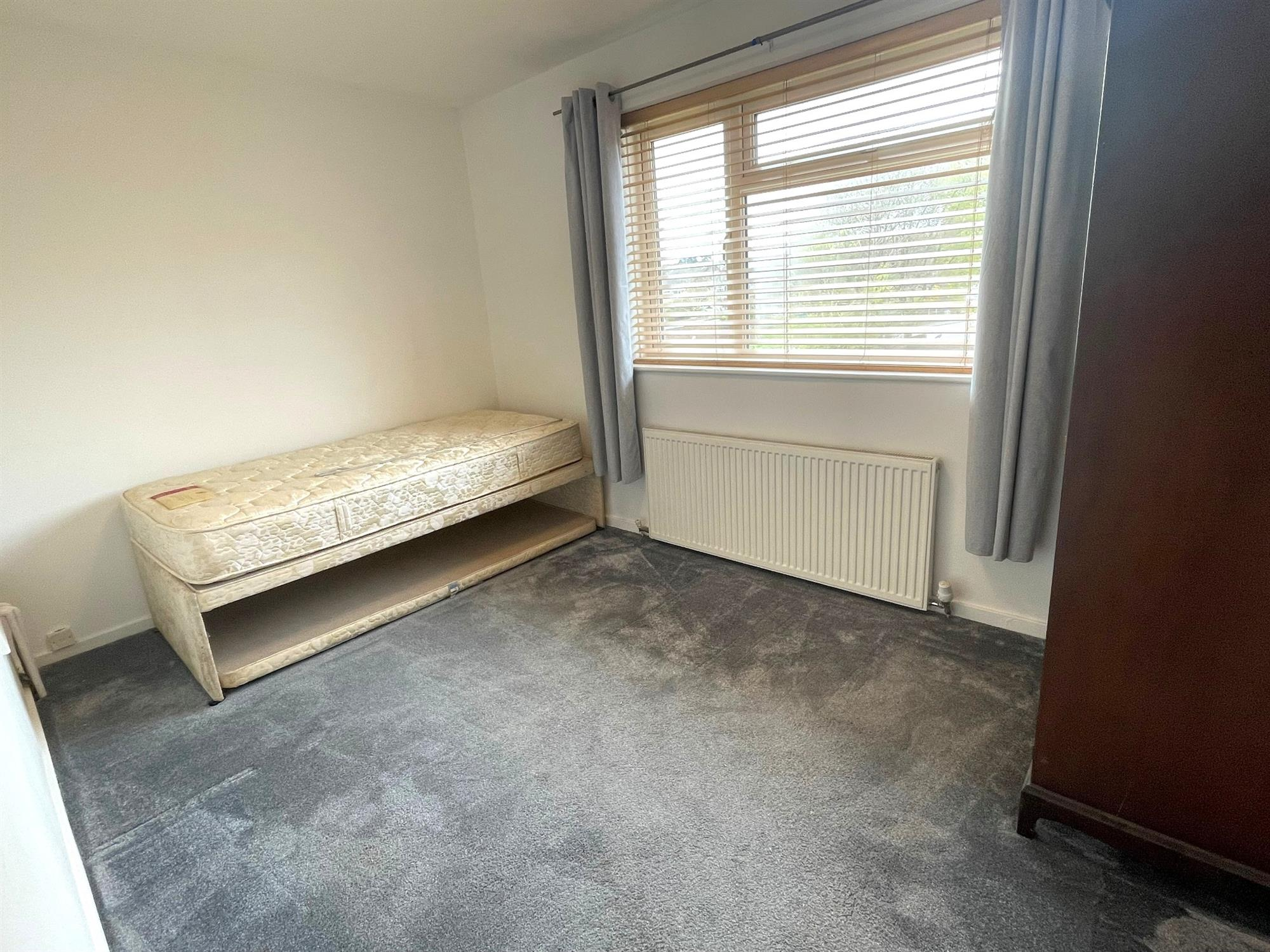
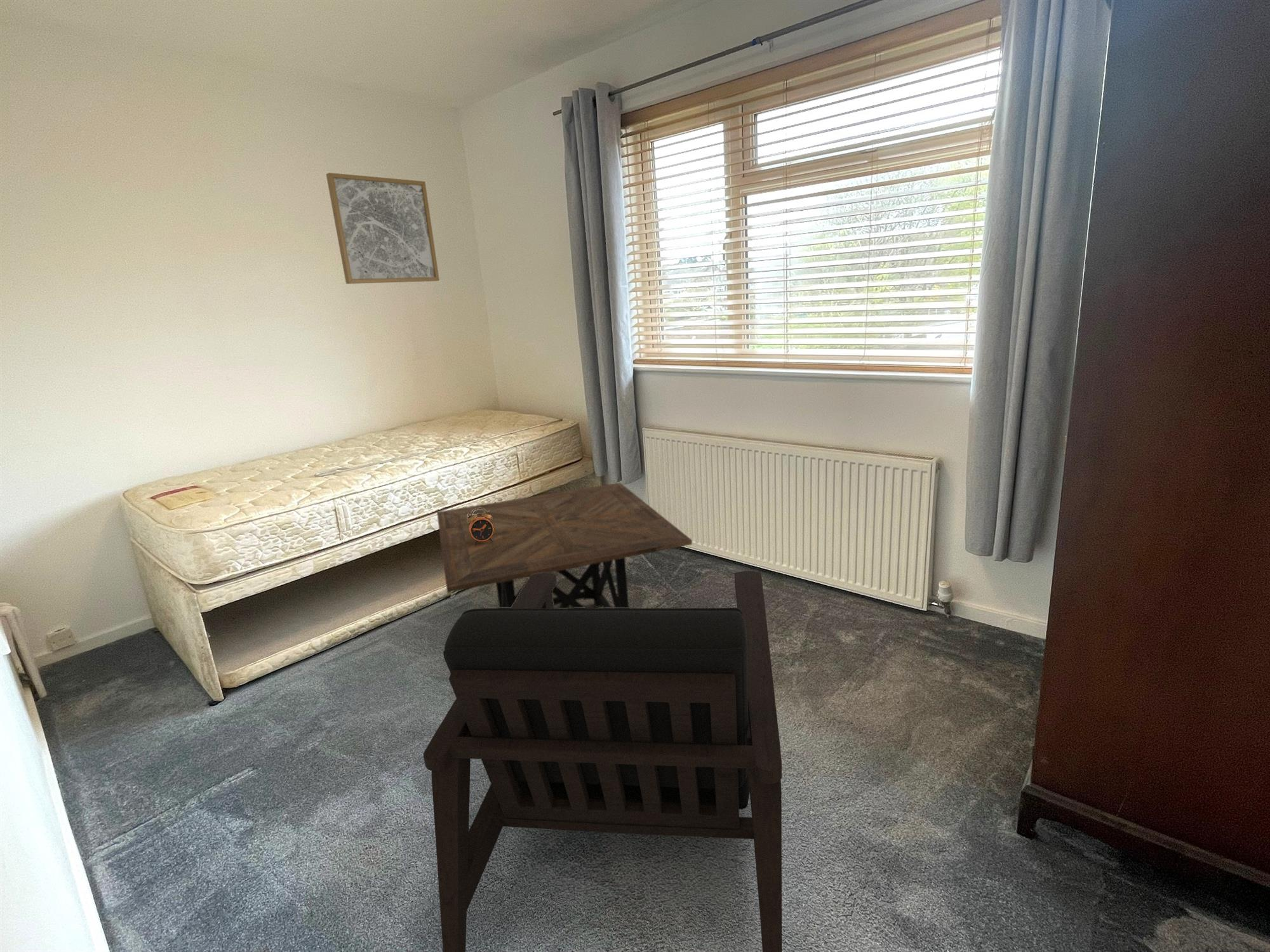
+ armchair [423,571,782,952]
+ side table [436,482,693,609]
+ wall art [326,172,440,284]
+ alarm clock [467,508,494,546]
